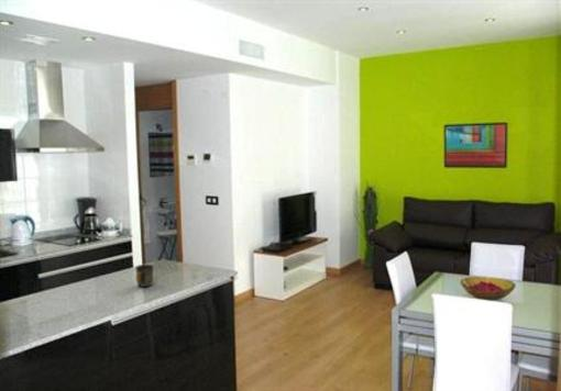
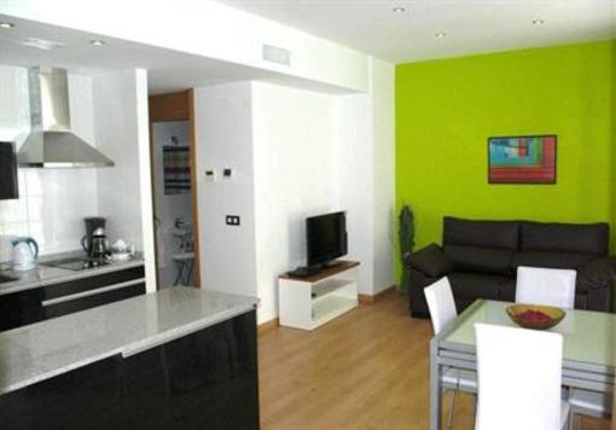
- mug [134,264,155,288]
